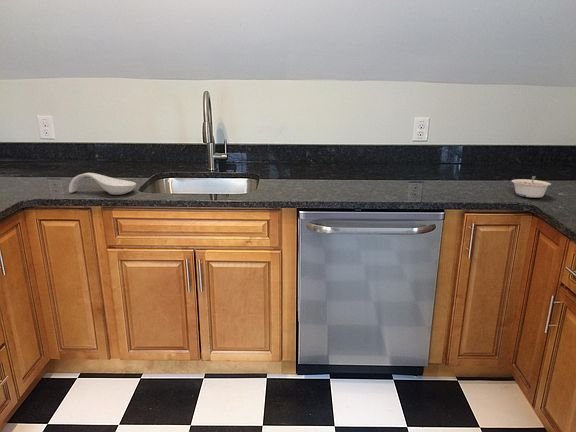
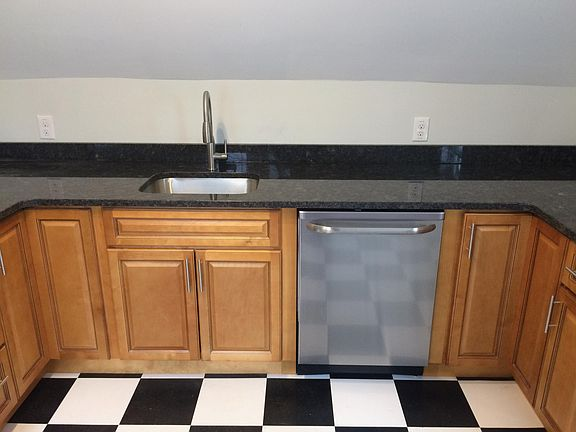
- legume [511,175,552,199]
- spoon rest [68,172,137,196]
